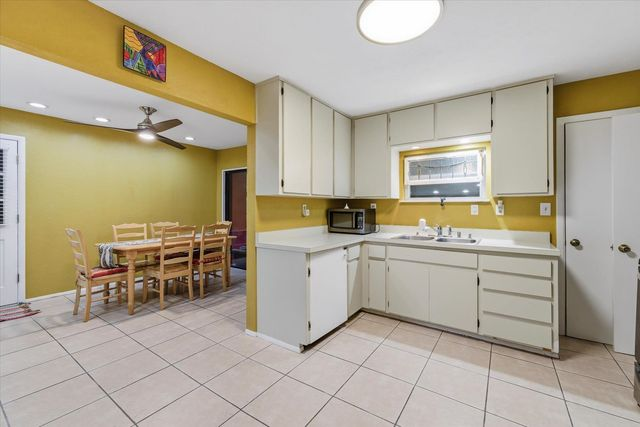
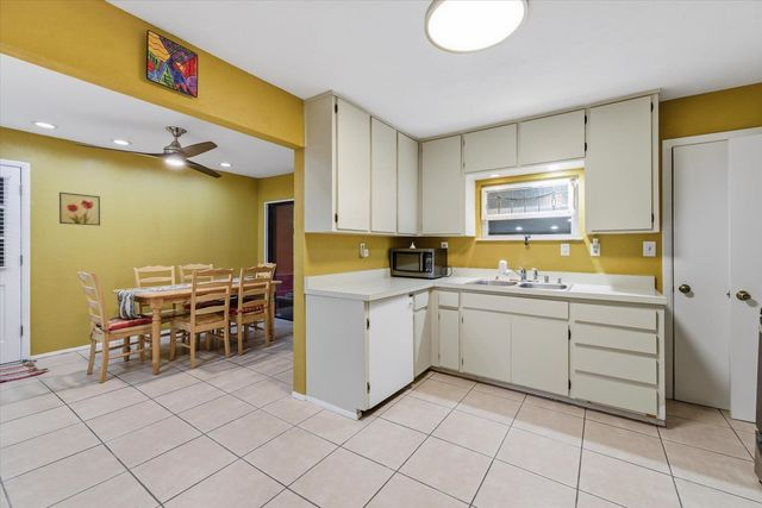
+ wall art [58,192,101,226]
